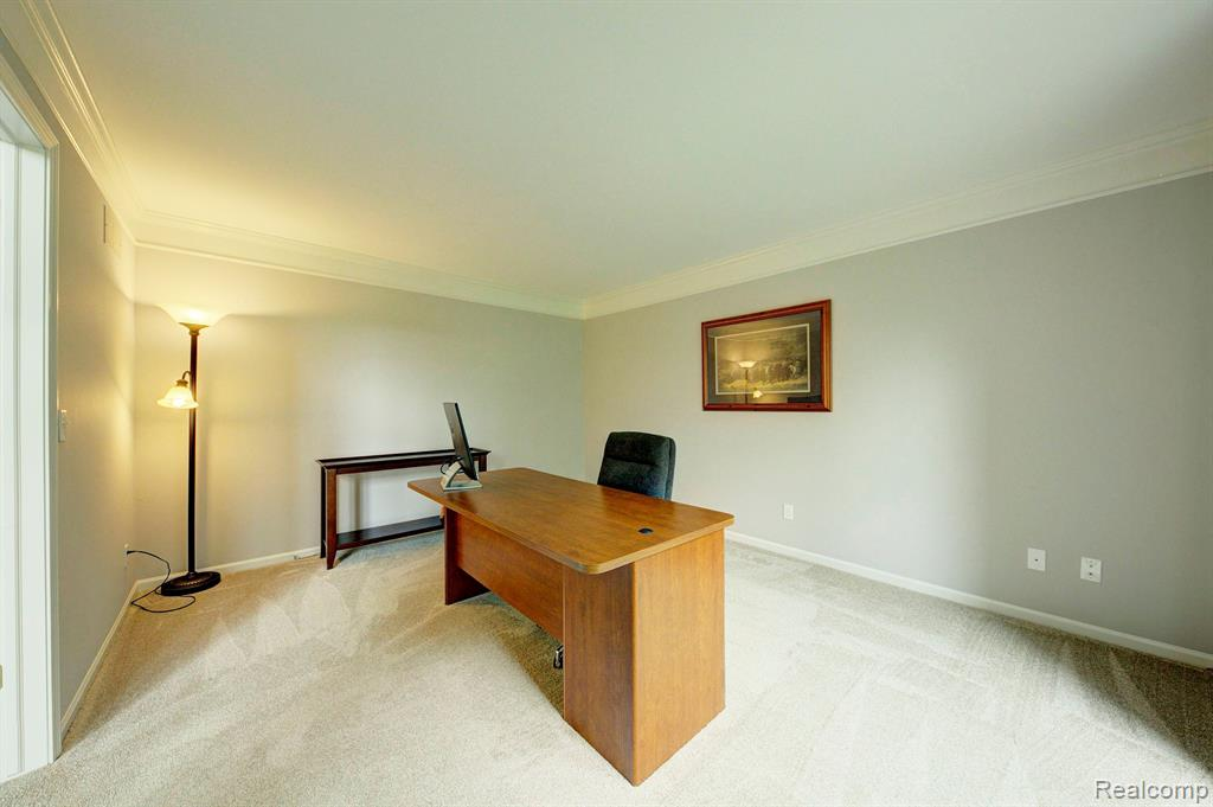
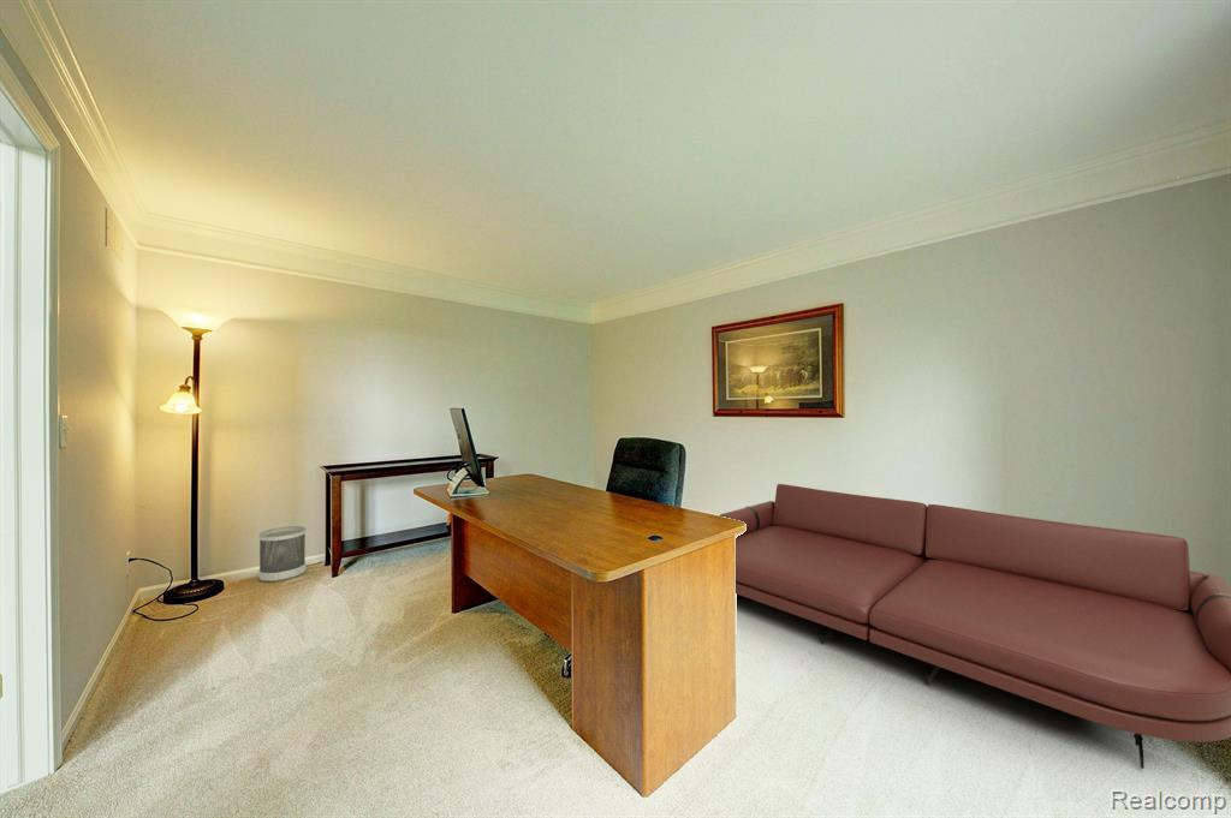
+ wastebasket [257,525,307,583]
+ leather [719,483,1231,770]
